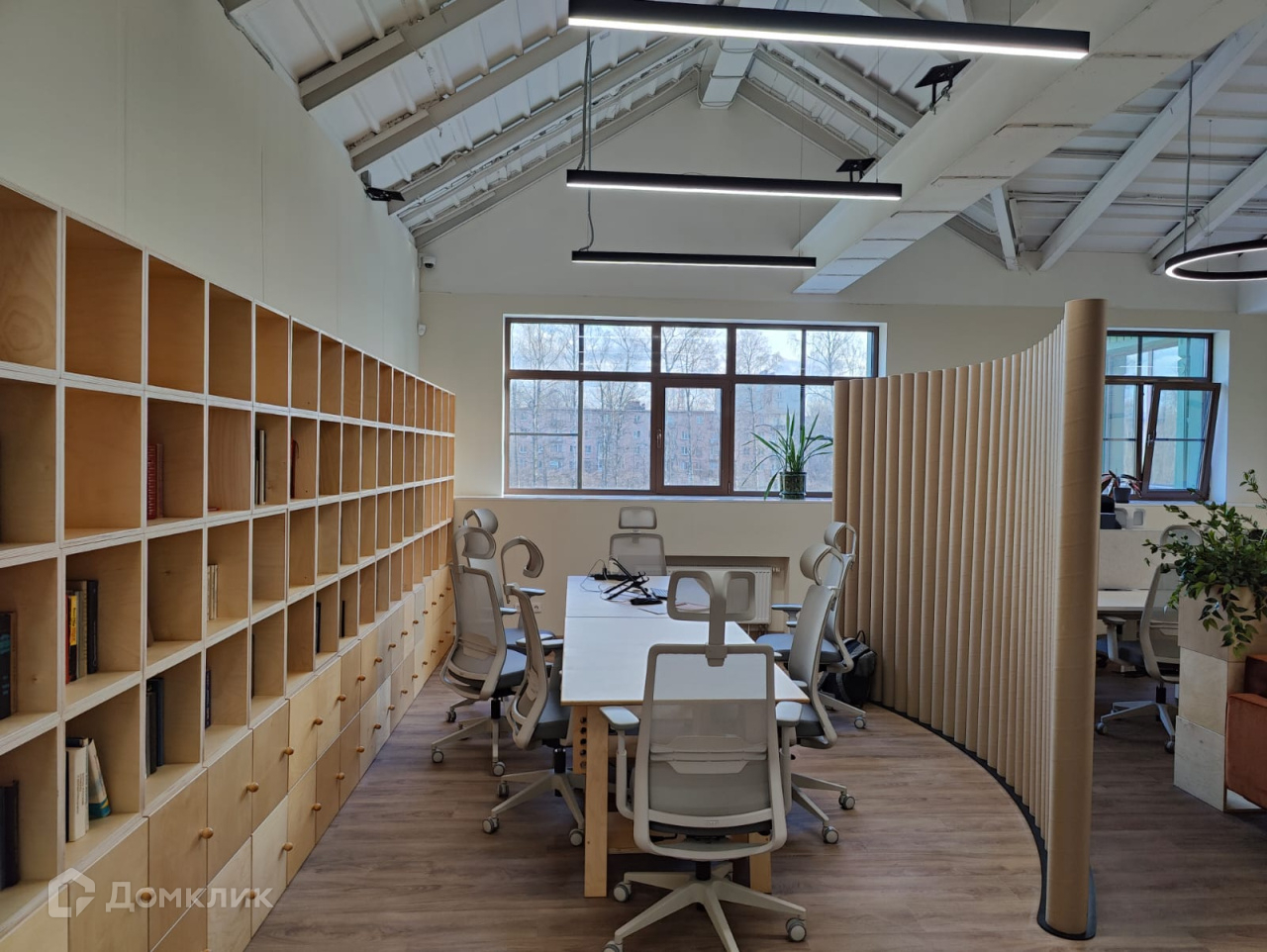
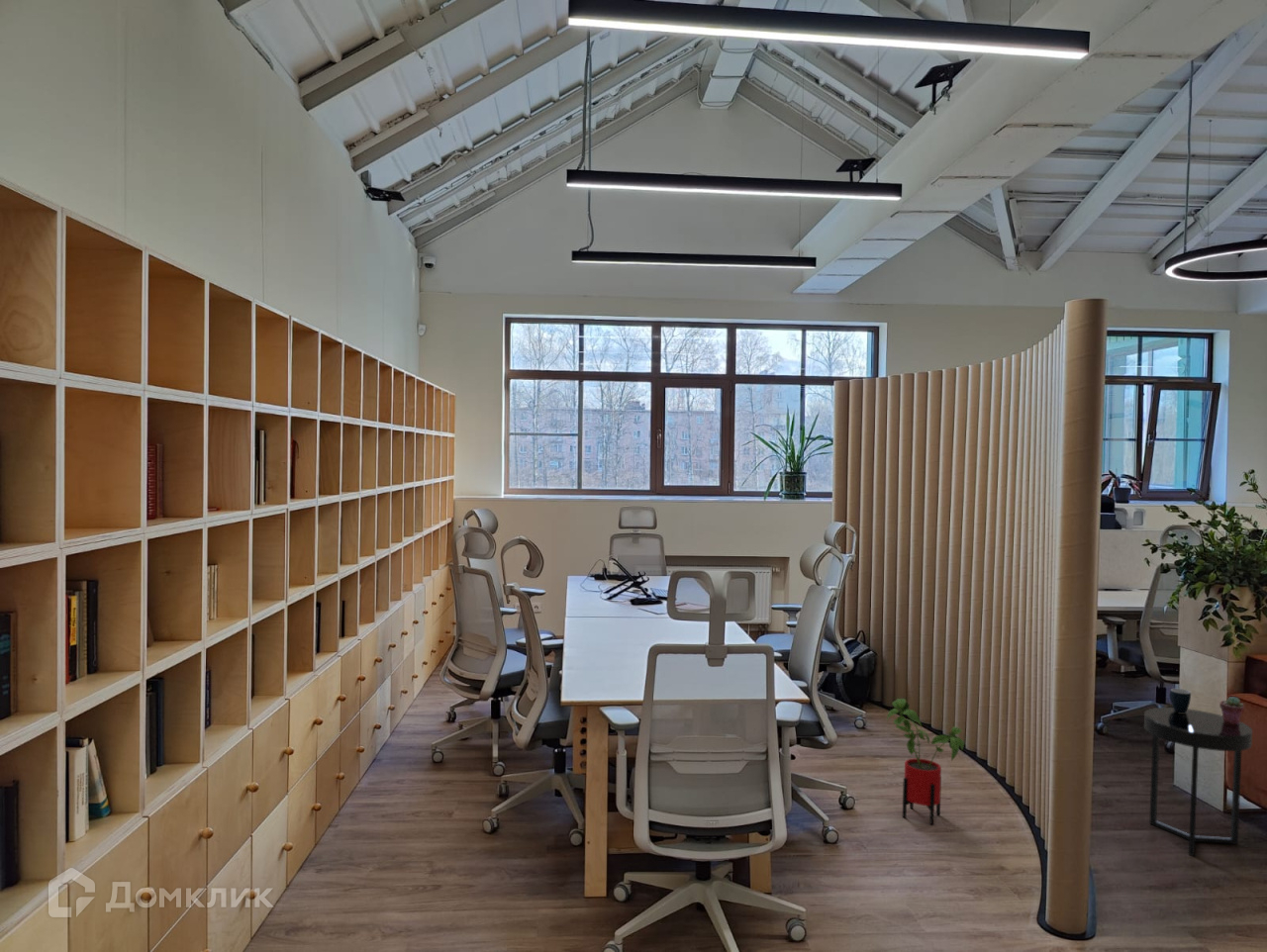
+ potted succulent [1218,696,1245,724]
+ house plant [886,698,965,825]
+ mug [1169,688,1192,713]
+ side table [1143,707,1253,858]
